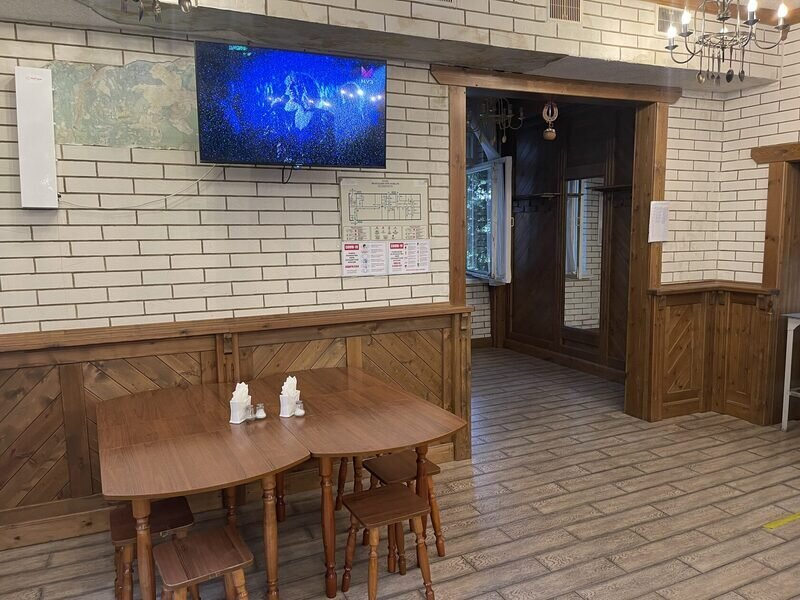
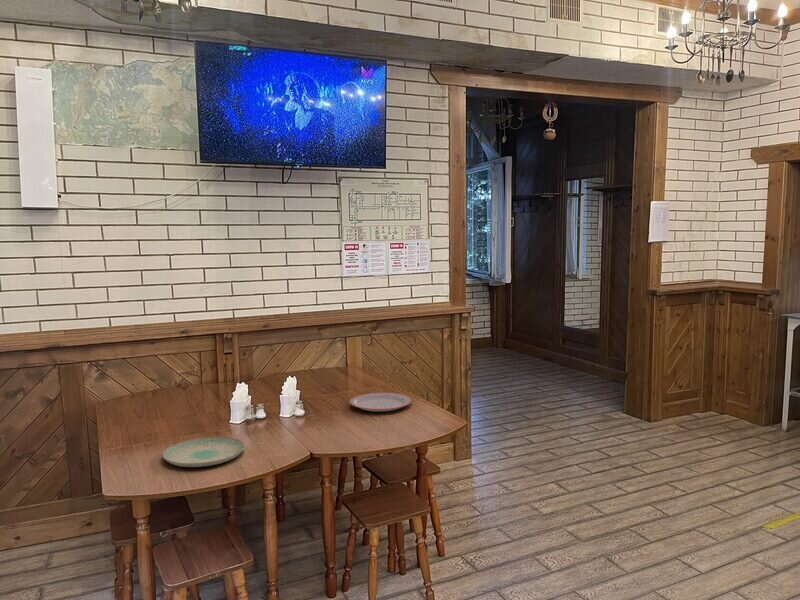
+ plate [348,392,412,412]
+ plate [161,436,246,468]
